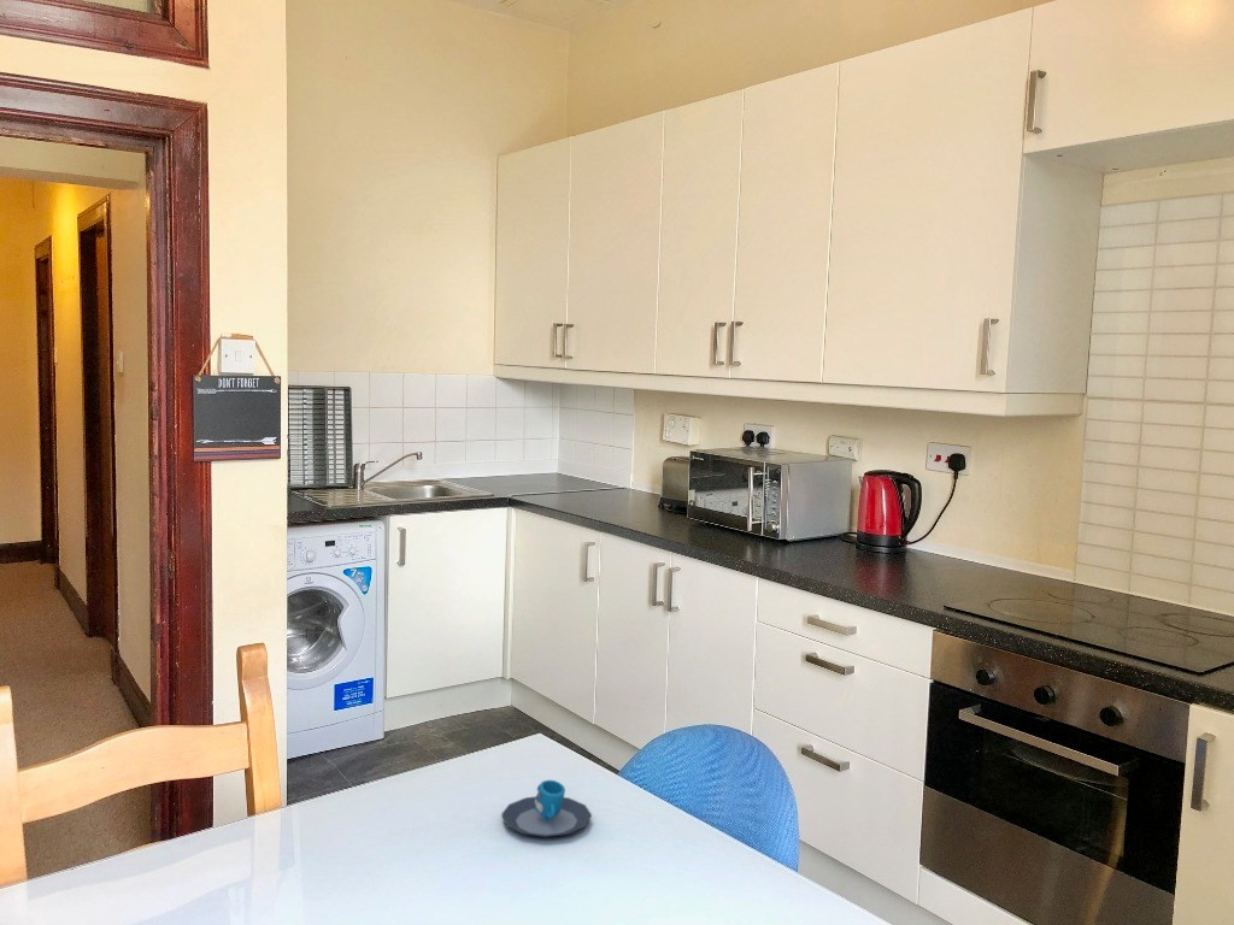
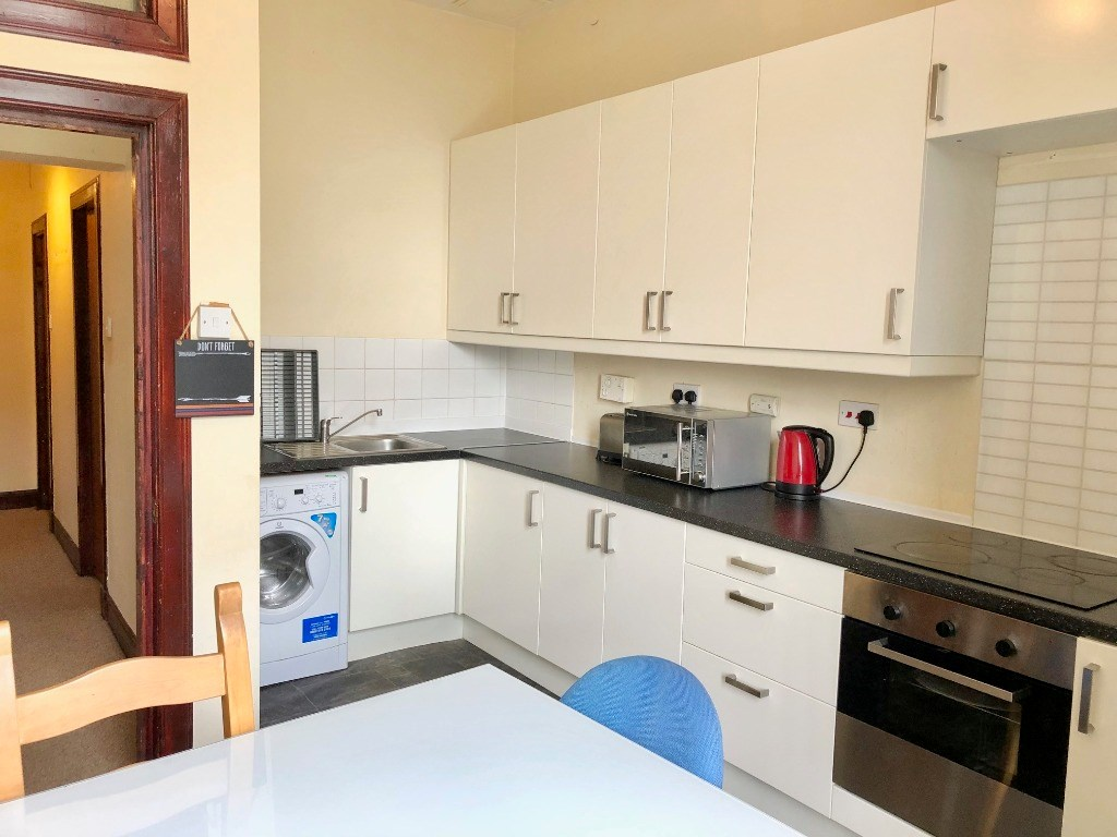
- mug [500,779,593,838]
